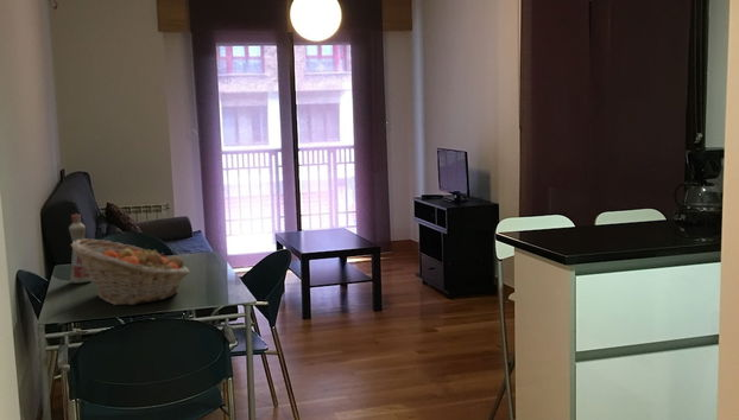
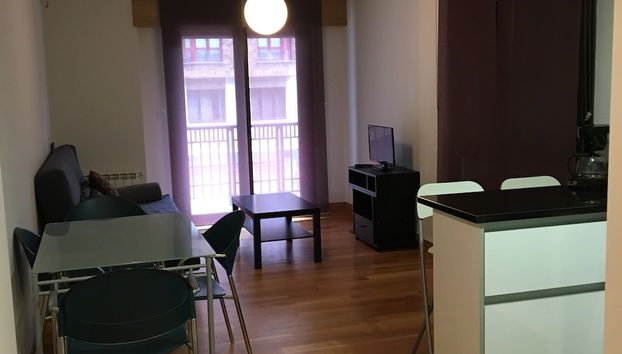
- bottle [68,212,93,285]
- fruit basket [69,238,191,306]
